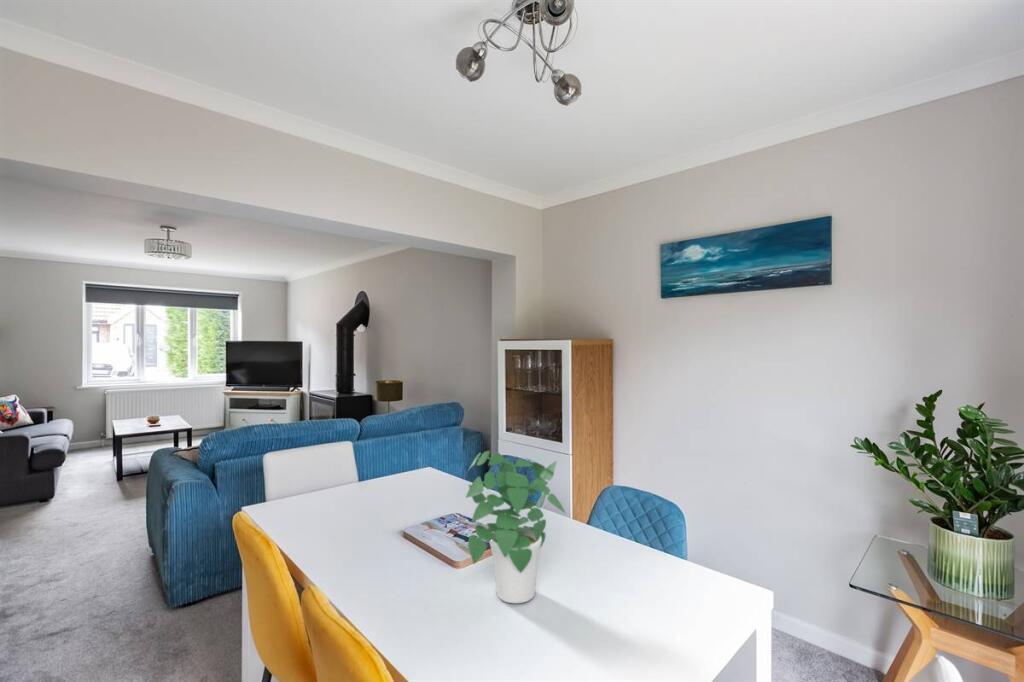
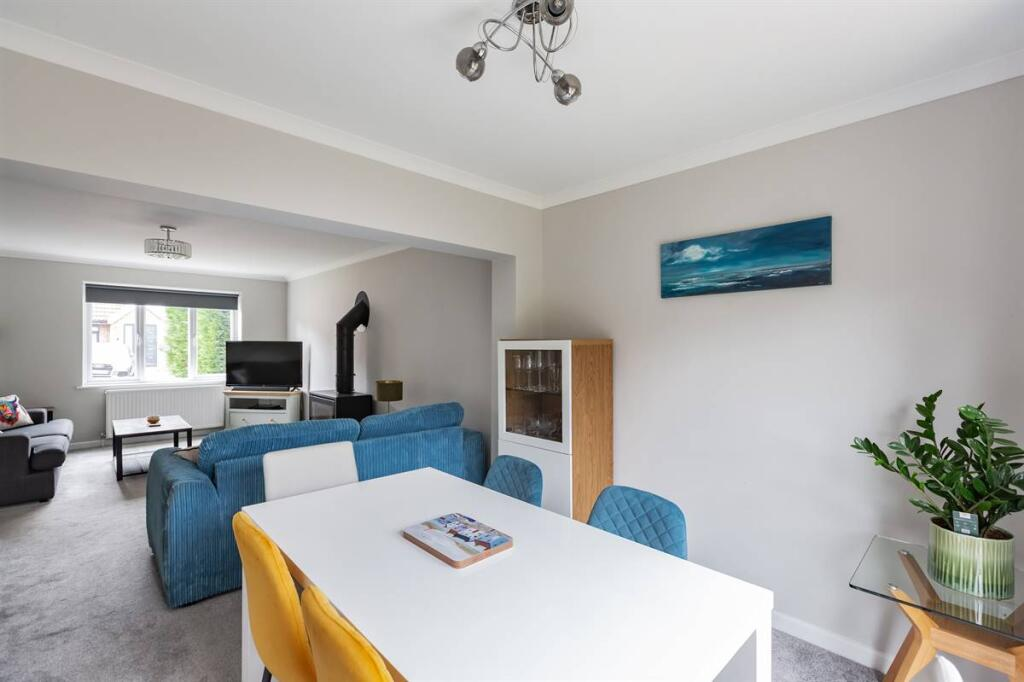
- potted plant [465,450,567,604]
